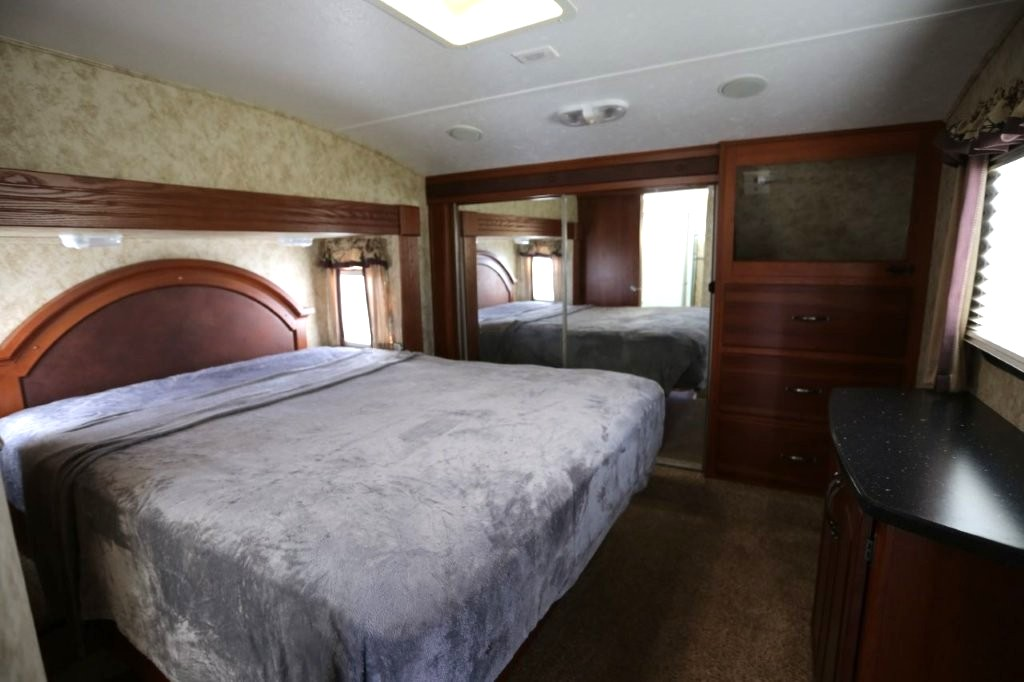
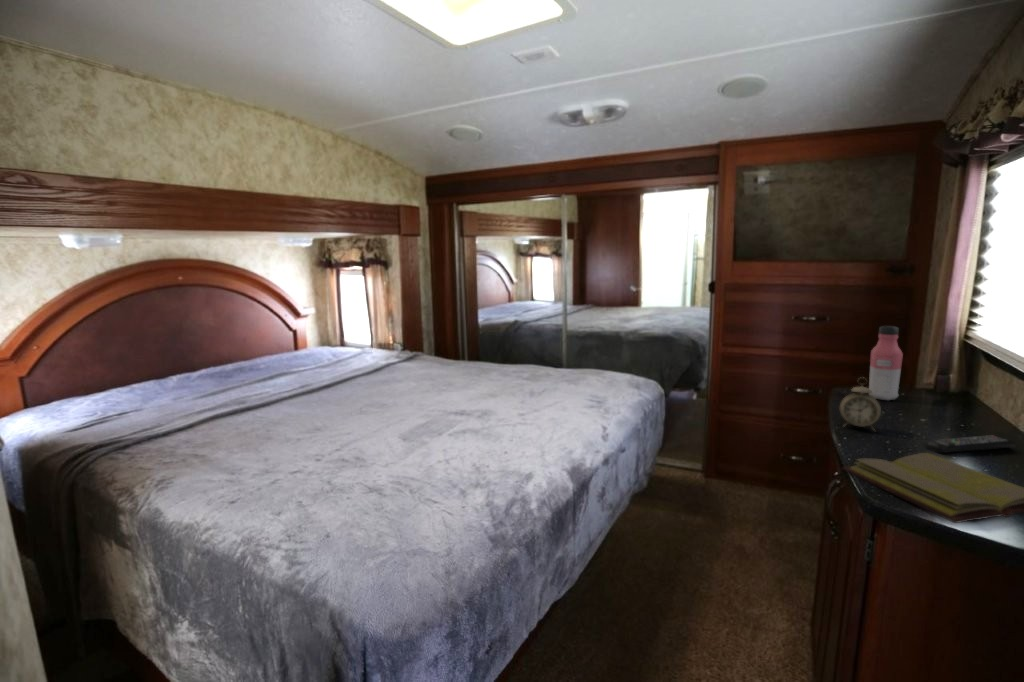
+ diary [841,452,1024,524]
+ remote control [925,434,1017,454]
+ water bottle [868,325,904,401]
+ alarm clock [839,376,882,433]
